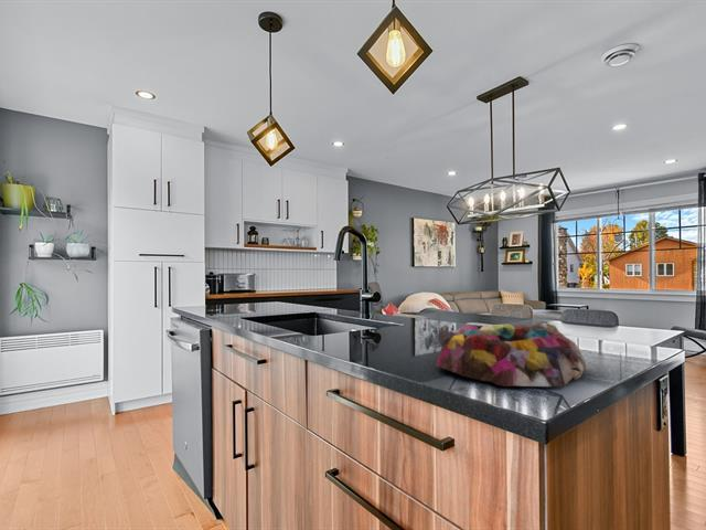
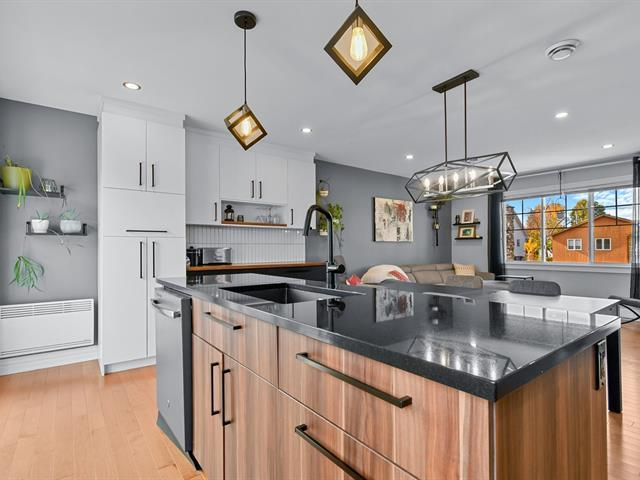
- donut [435,322,587,388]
